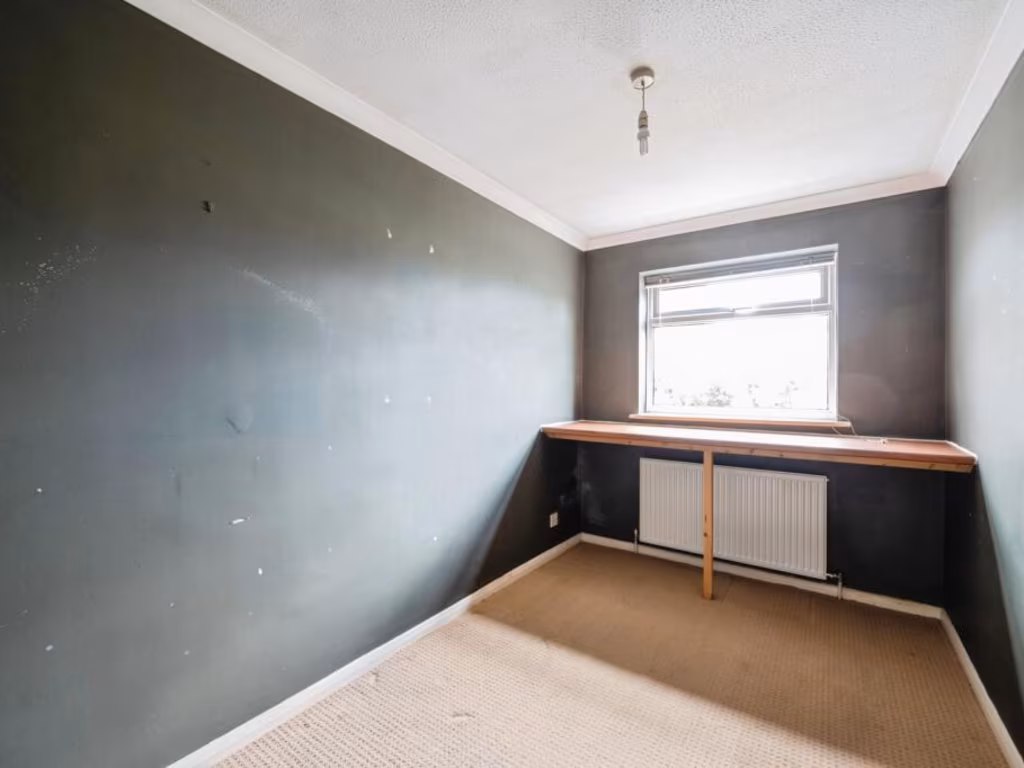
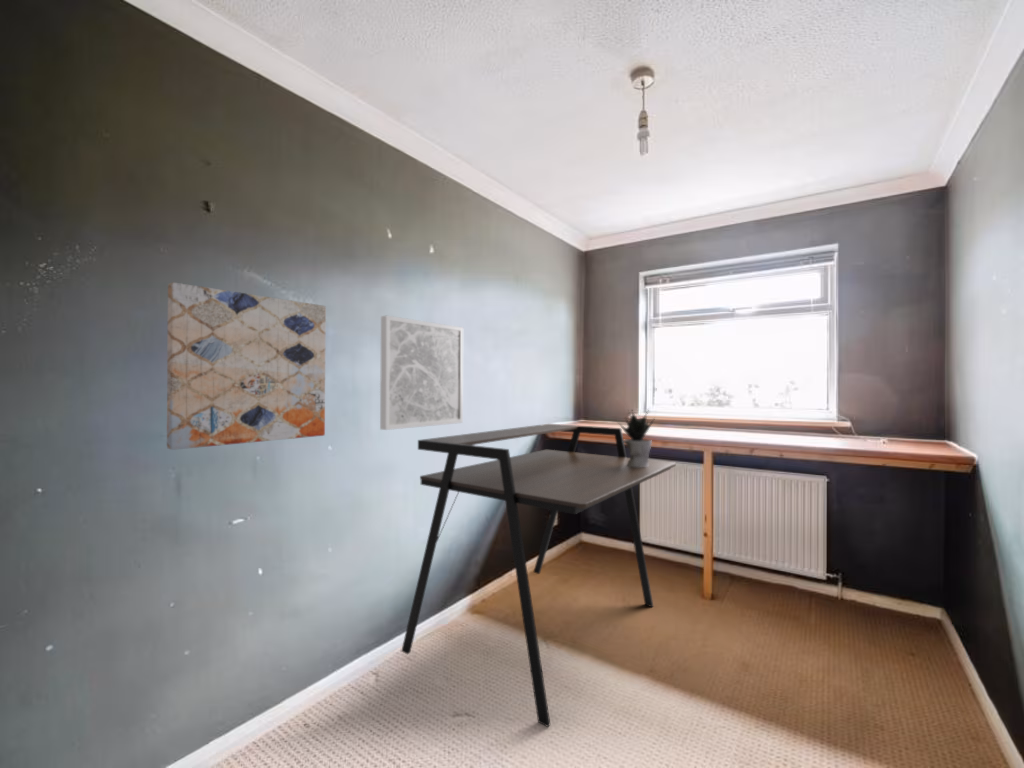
+ wall art [166,281,327,451]
+ potted plant [615,408,656,467]
+ wall art [379,315,464,431]
+ desk [400,423,677,728]
